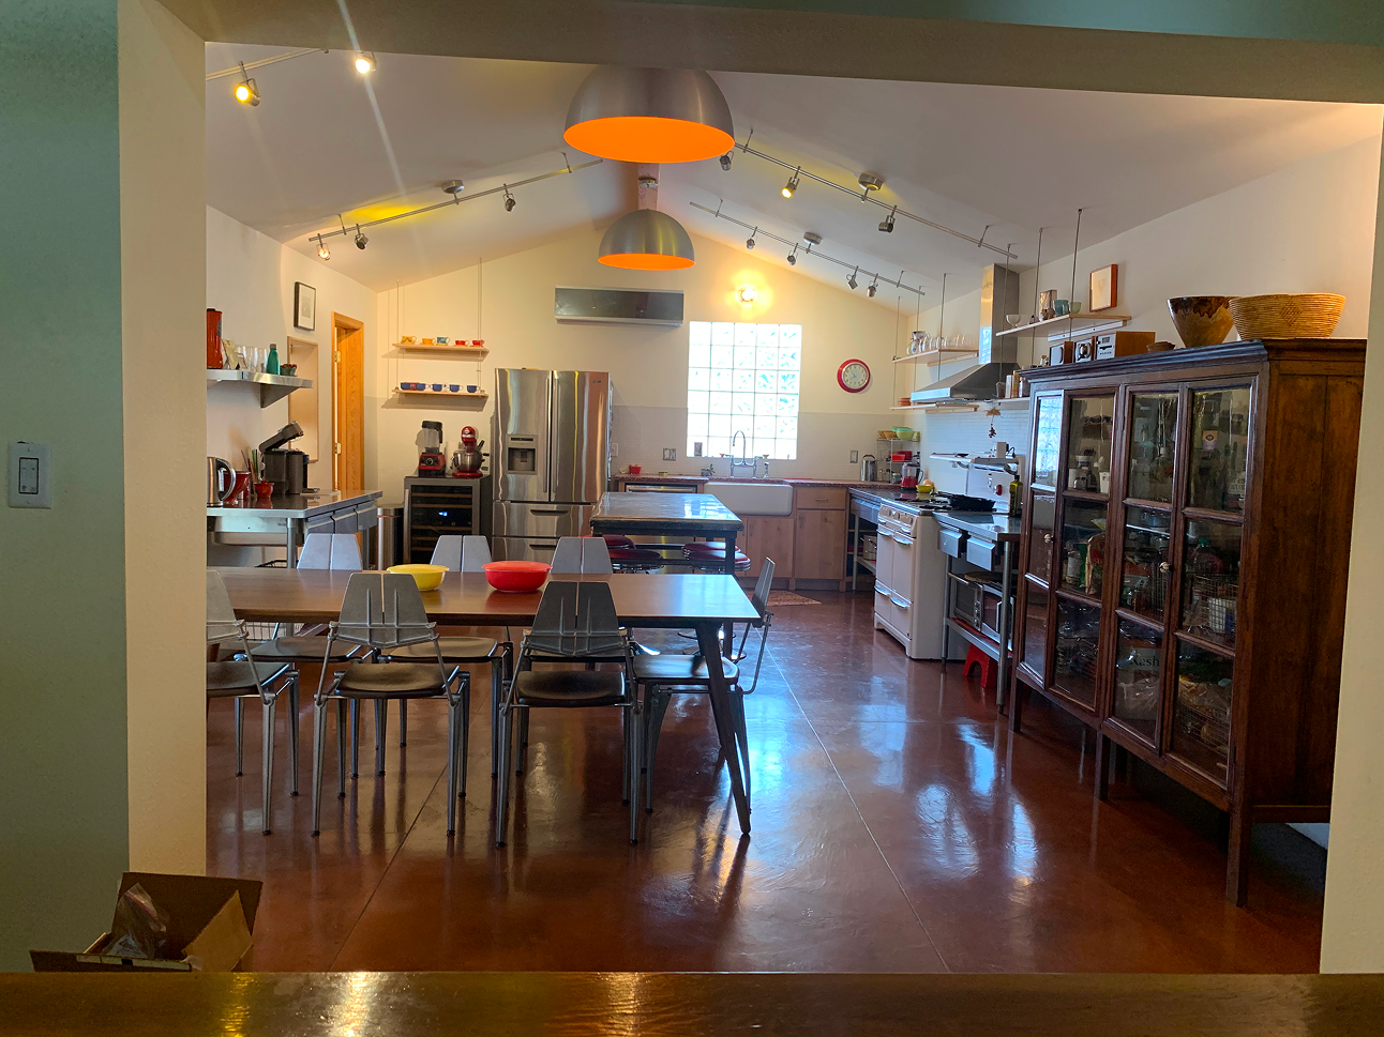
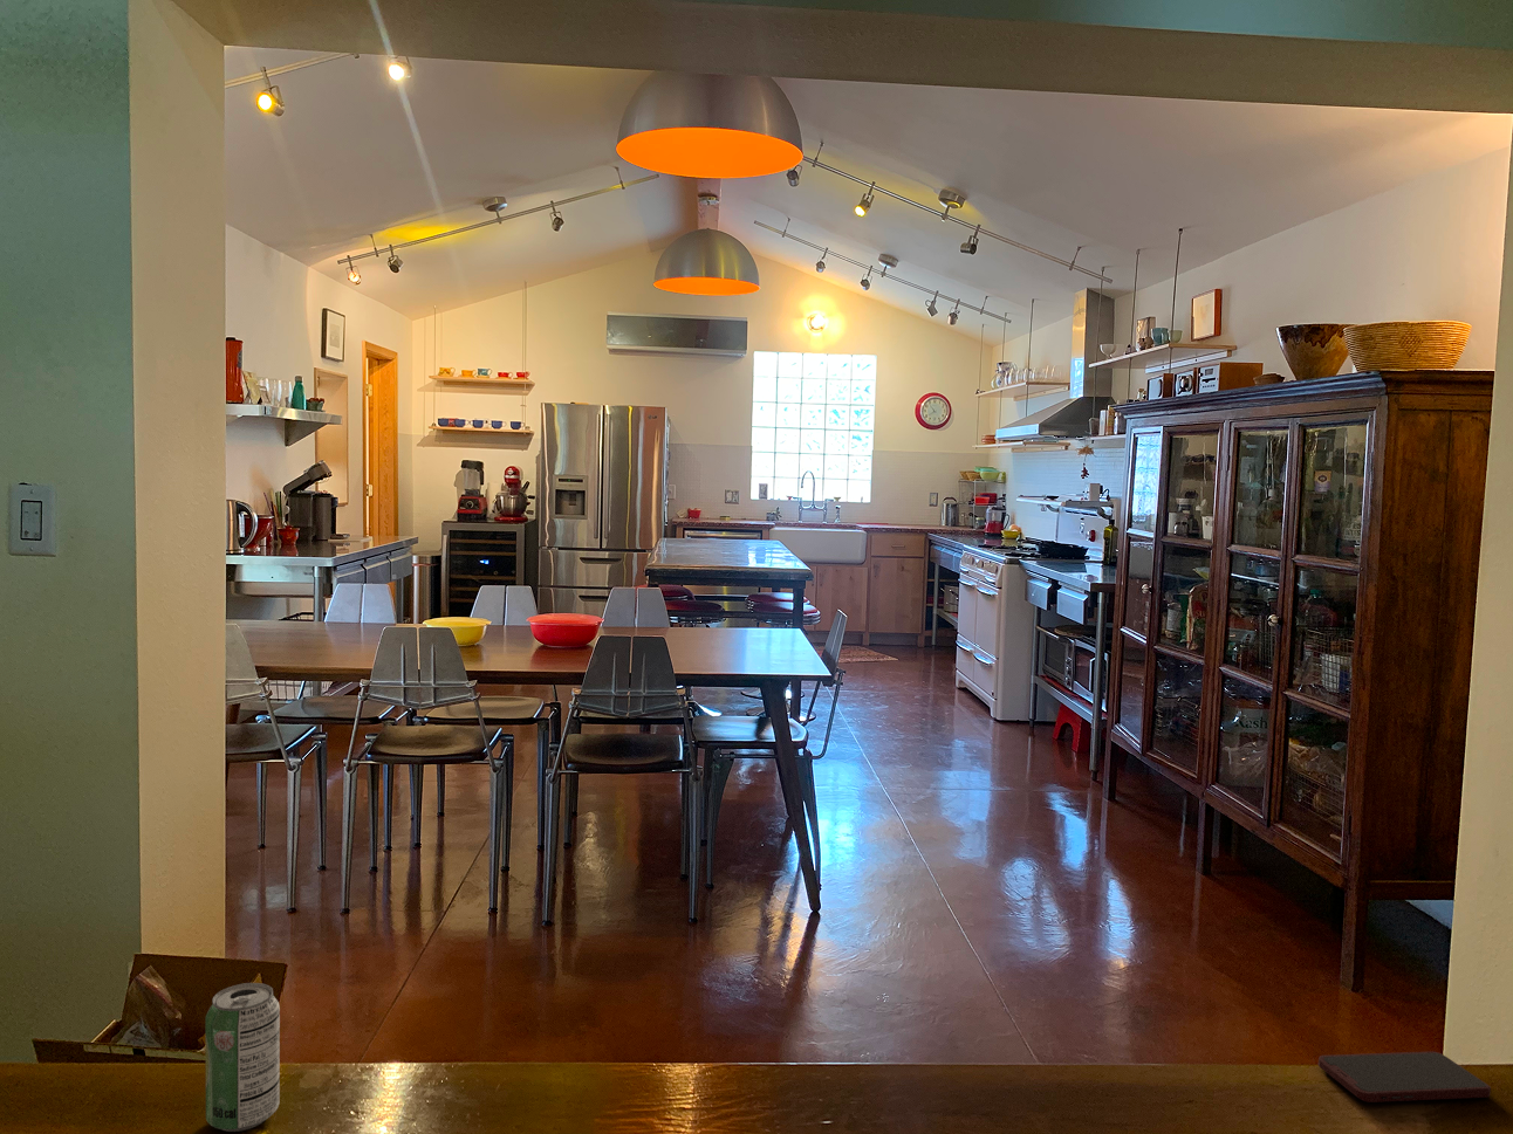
+ smartphone [1318,1051,1492,1103]
+ beverage can [205,982,281,1133]
